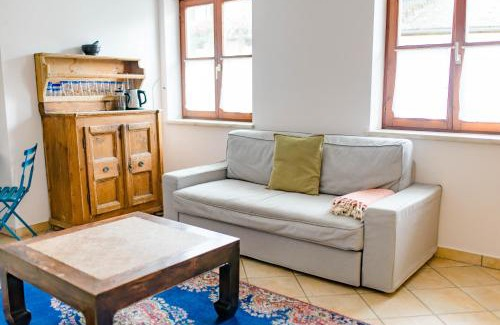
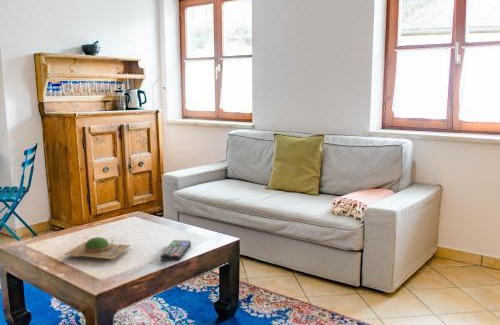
+ remote control [160,239,192,262]
+ plant [63,236,132,260]
